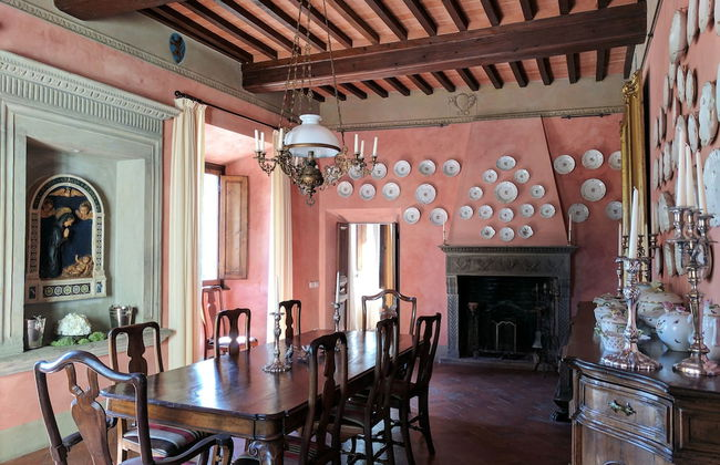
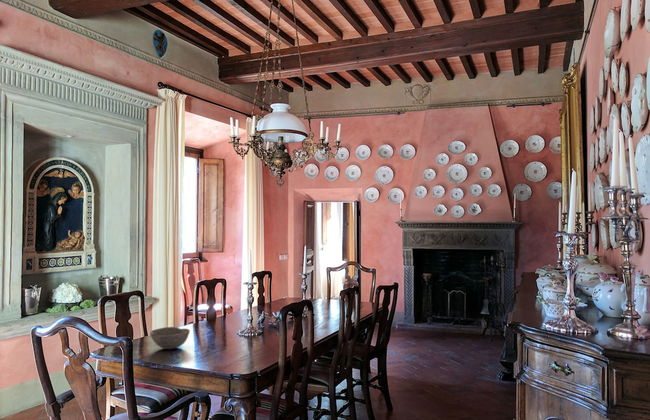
+ bowl [149,326,191,350]
